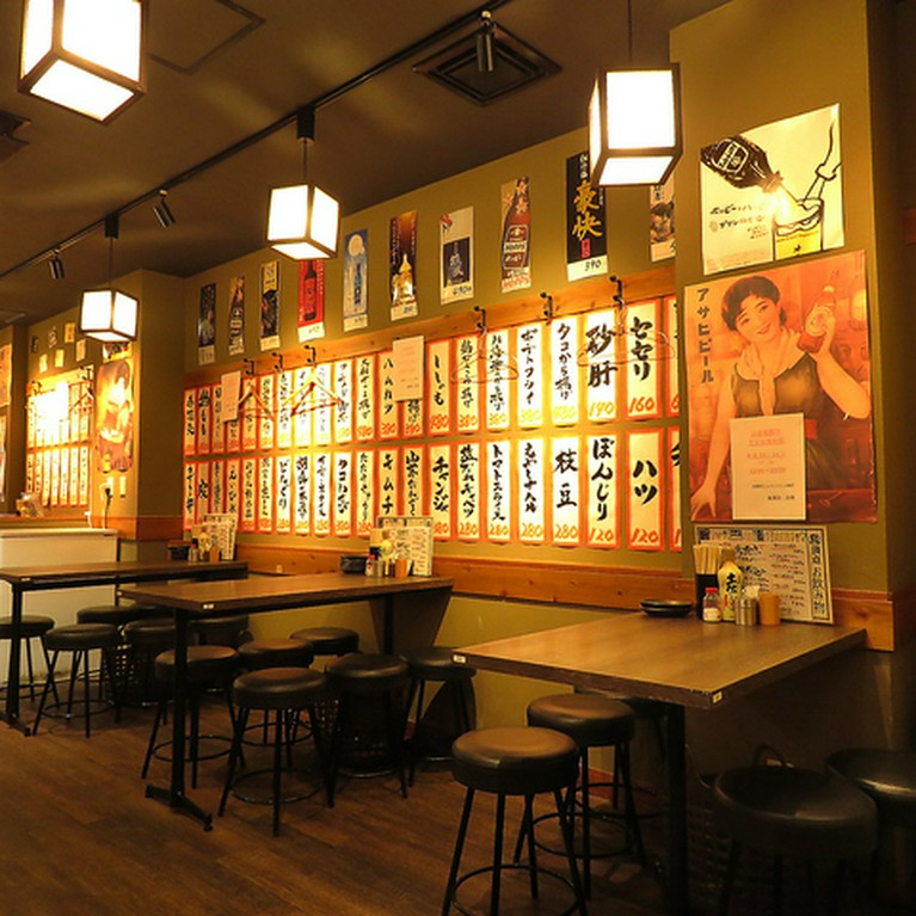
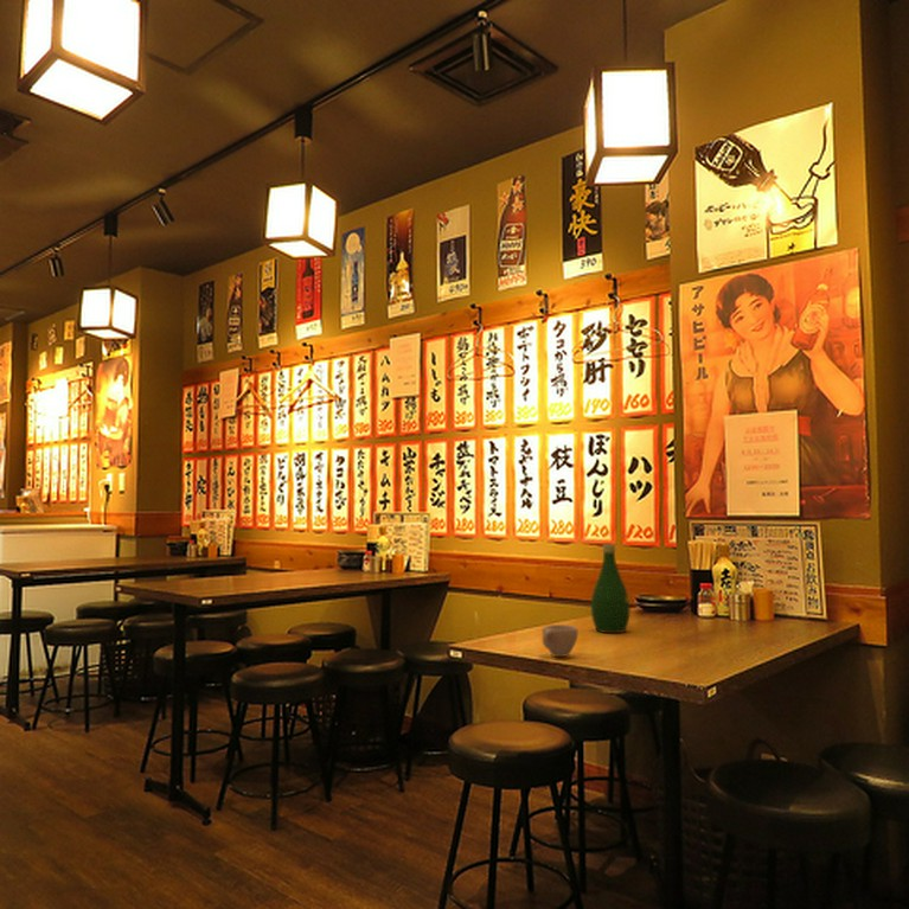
+ bottle [590,543,630,634]
+ cup [542,623,580,658]
